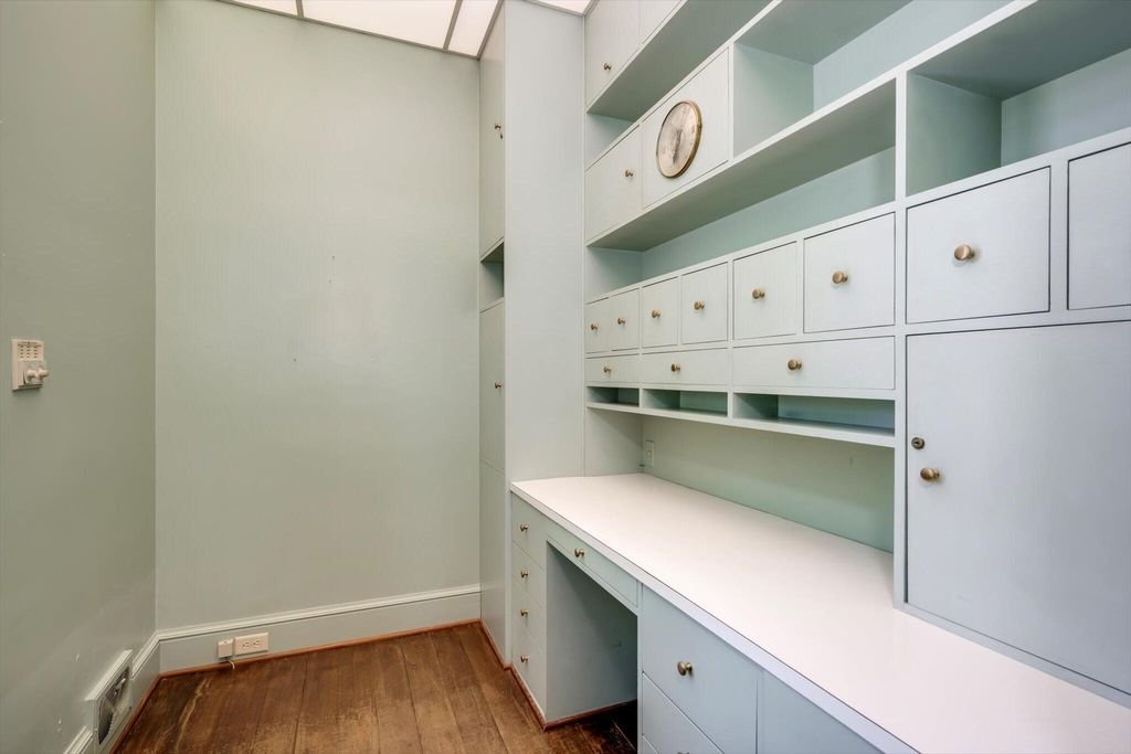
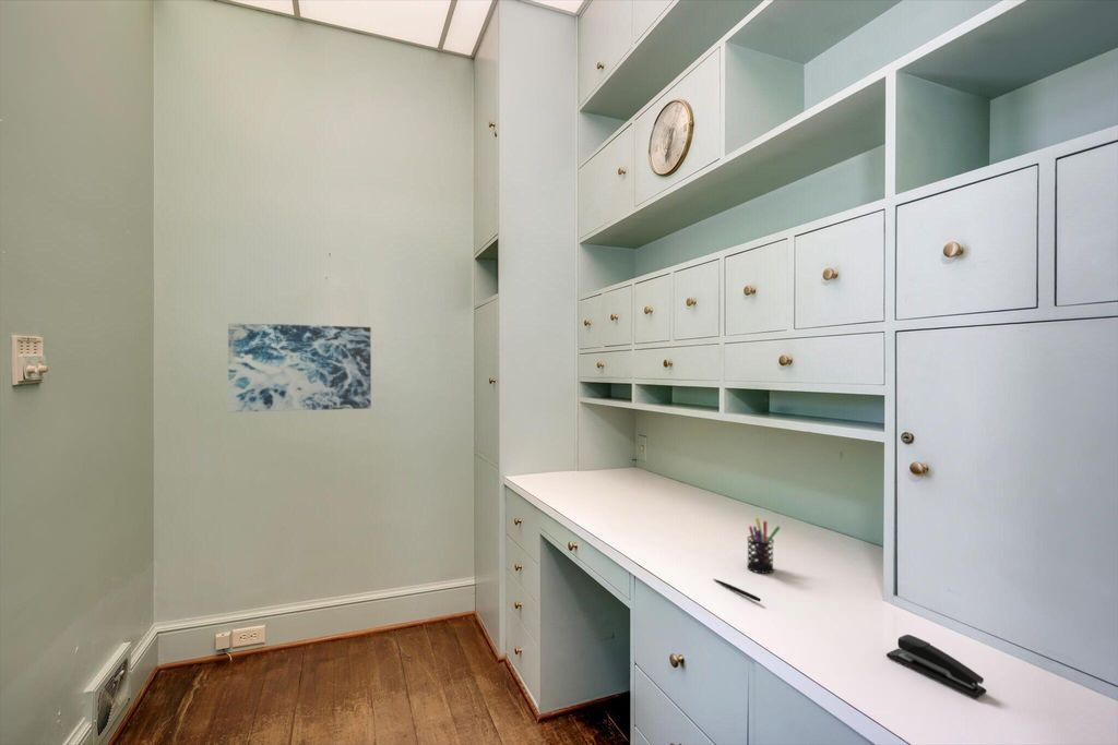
+ stapler [885,634,988,699]
+ pen holder [746,517,781,574]
+ wall art [227,322,372,413]
+ pen [713,578,762,602]
